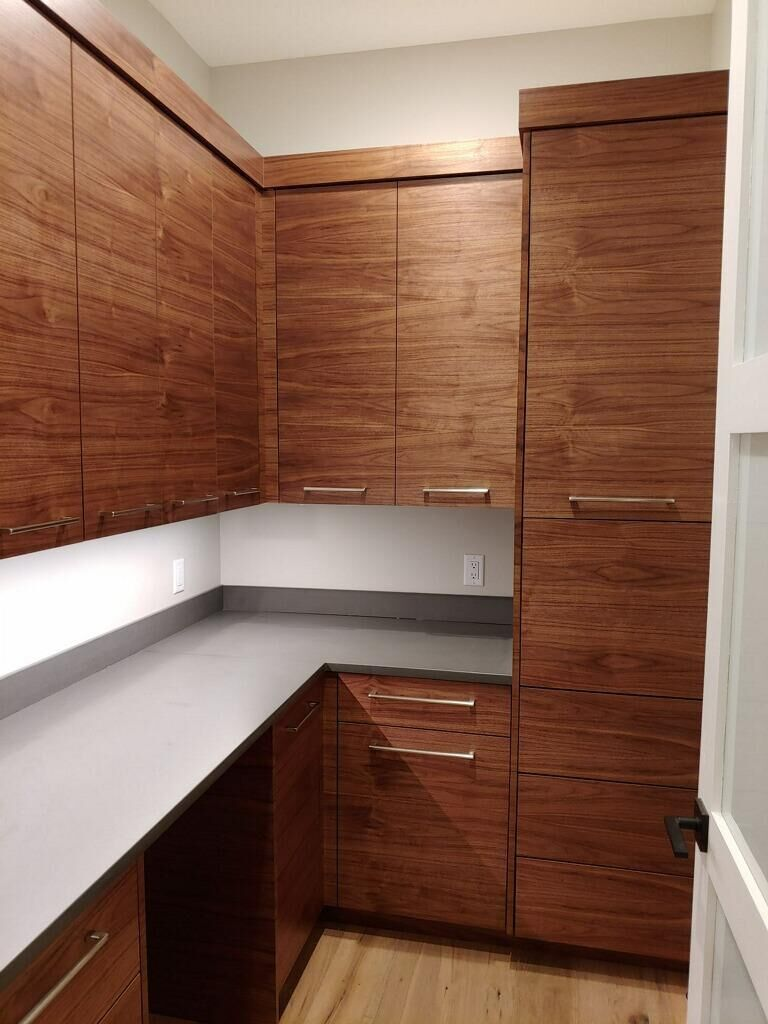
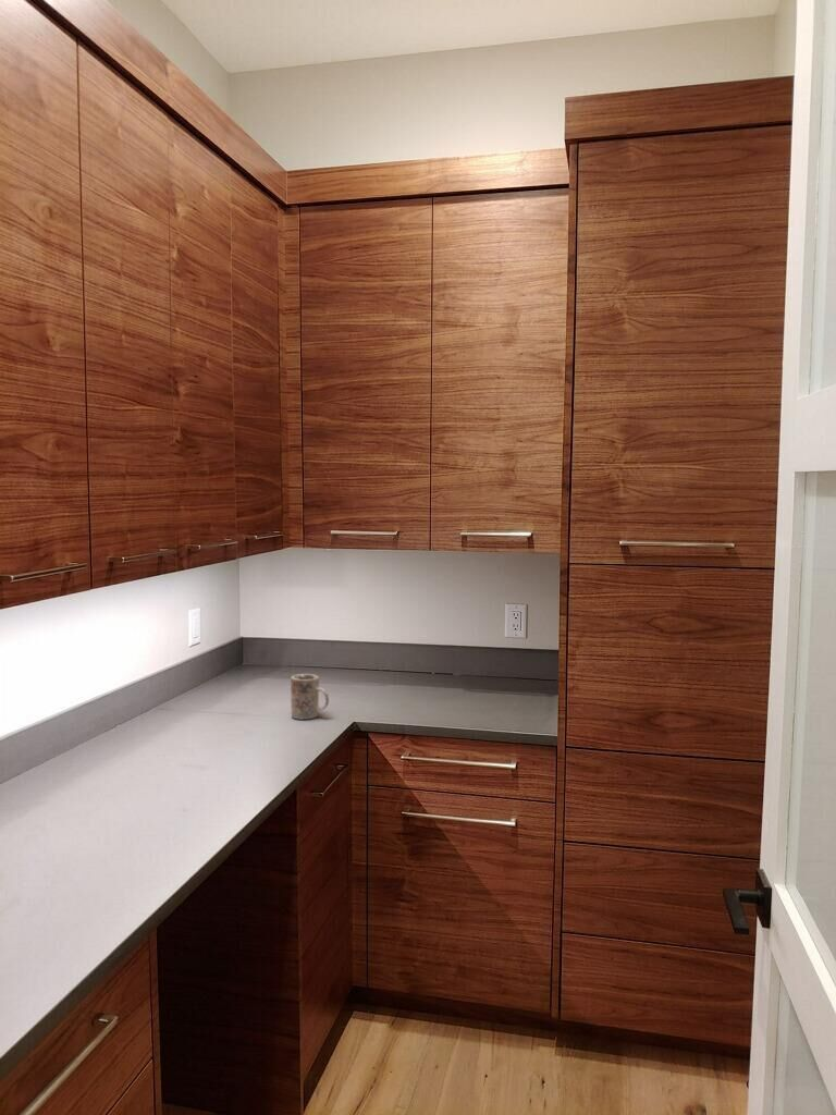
+ mug [290,673,330,720]
